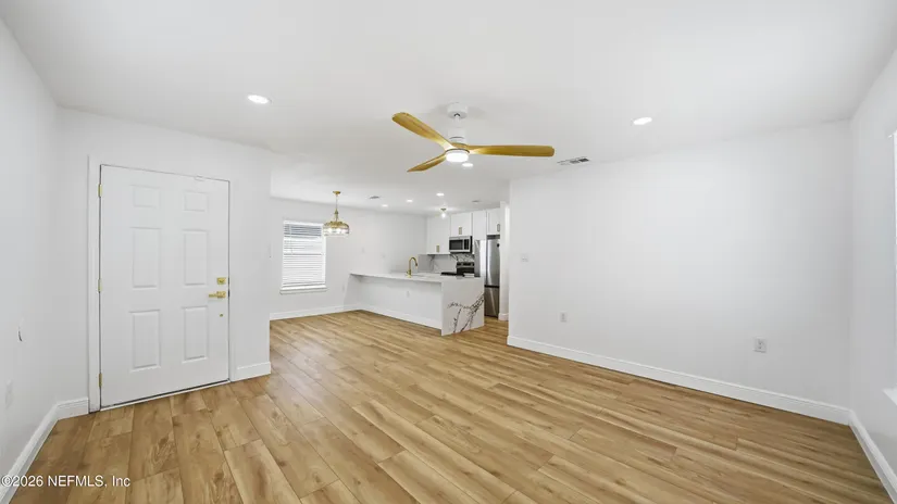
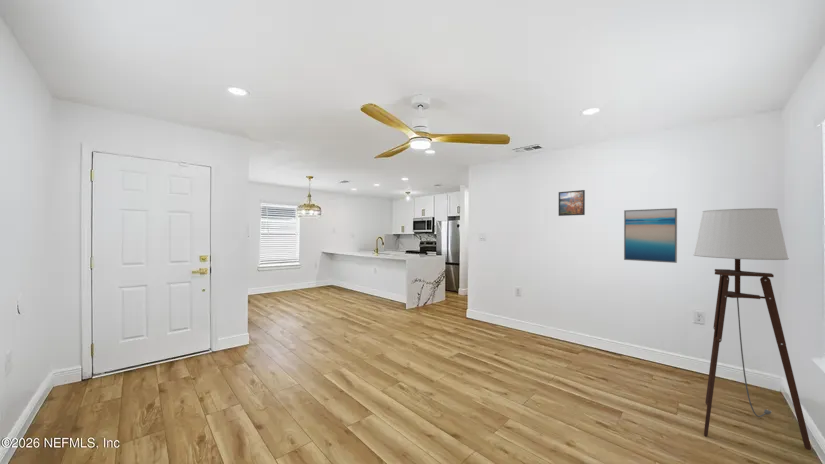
+ wall art [623,207,678,264]
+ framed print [558,189,586,217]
+ floor lamp [693,207,812,451]
